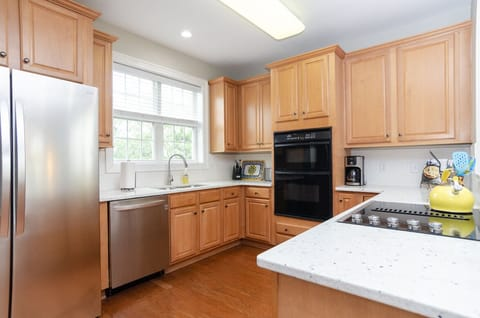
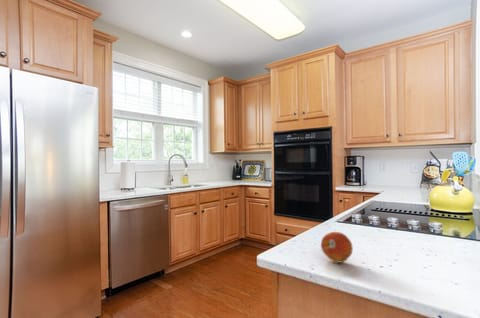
+ fruit [320,231,354,264]
